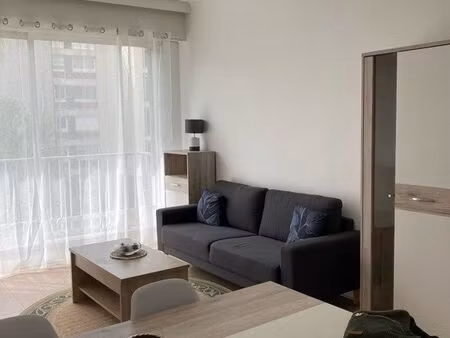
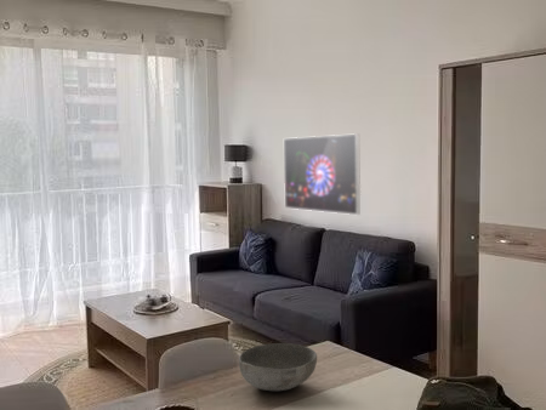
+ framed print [283,132,362,216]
+ bowl [238,342,318,392]
